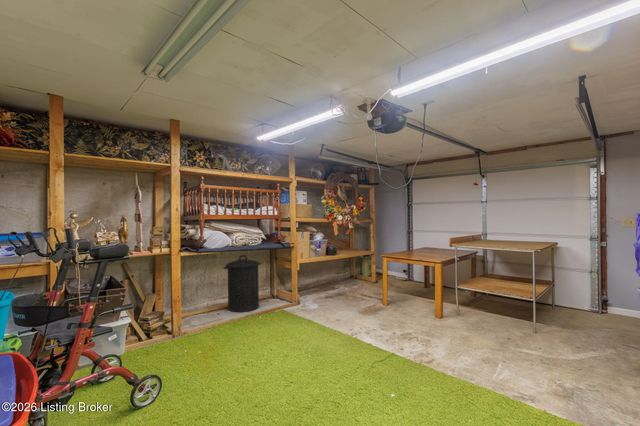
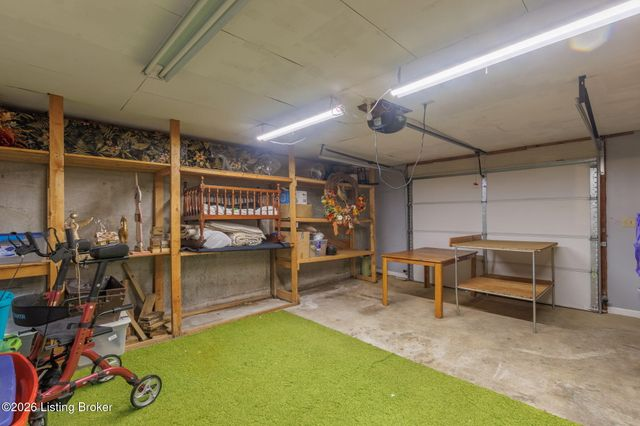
- trash can [222,254,263,313]
